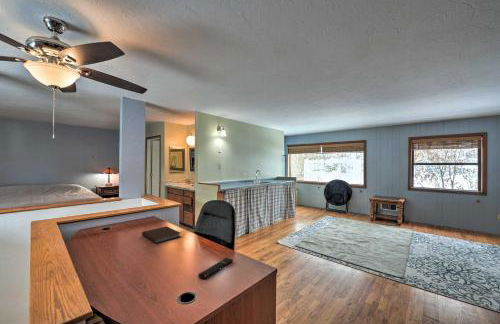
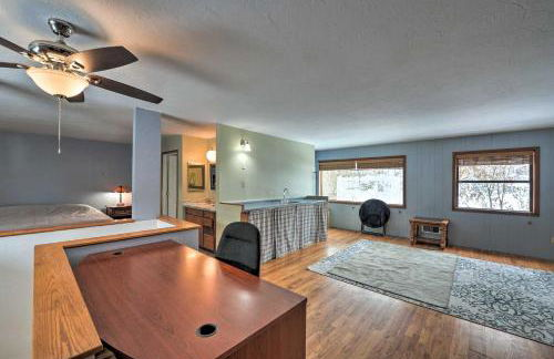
- notebook [141,225,182,245]
- remote control [197,257,234,280]
